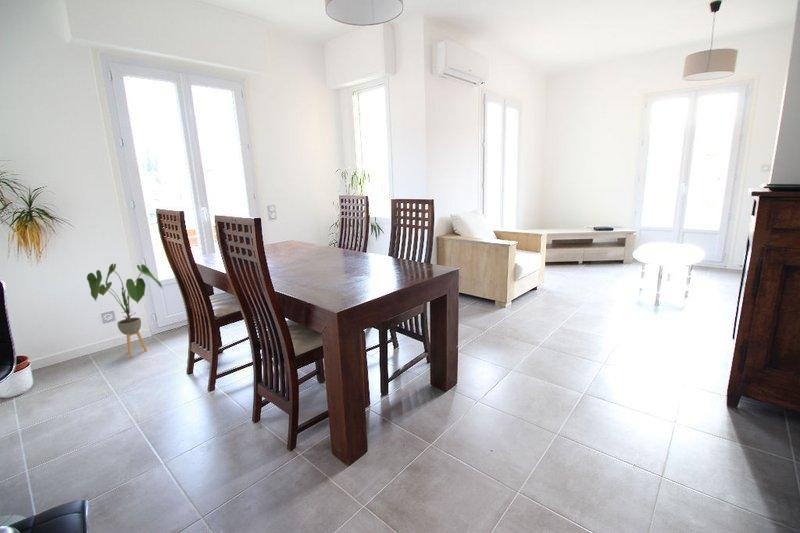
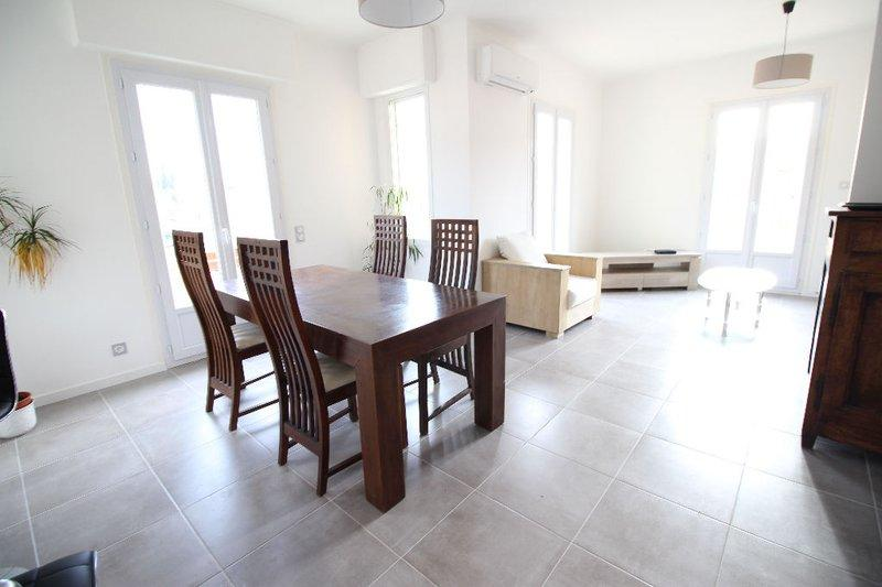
- house plant [86,263,163,358]
